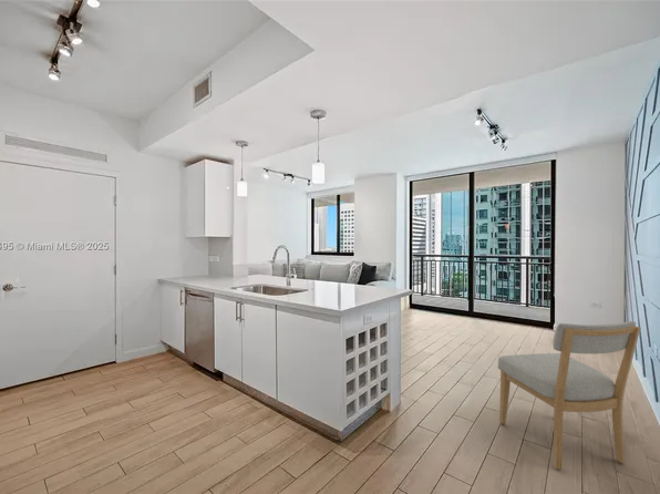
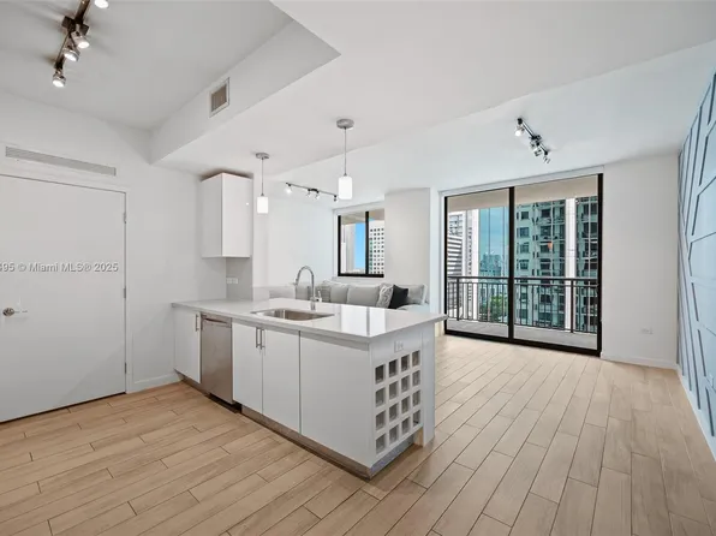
- chair [496,320,641,471]
